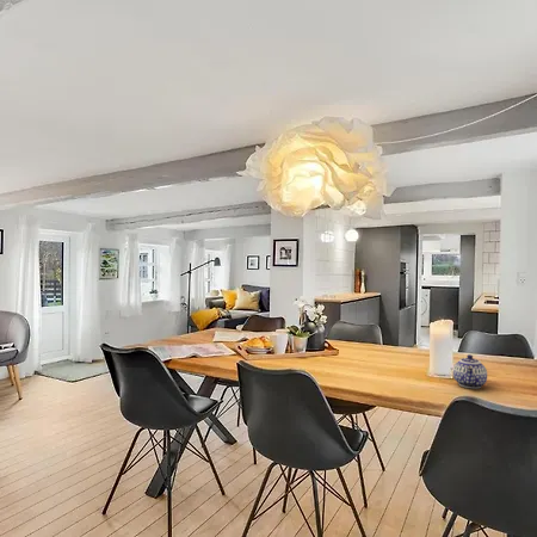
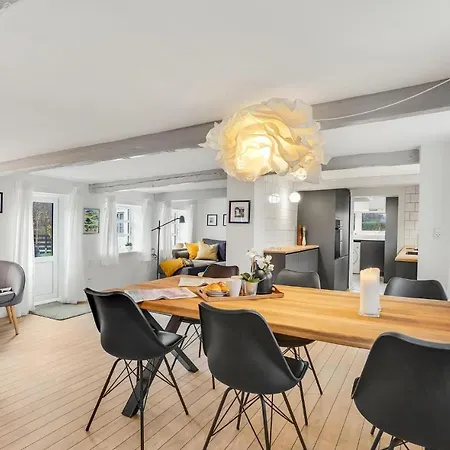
- teapot [452,353,488,389]
